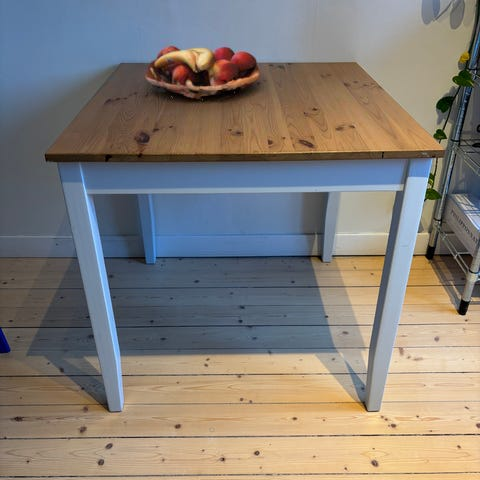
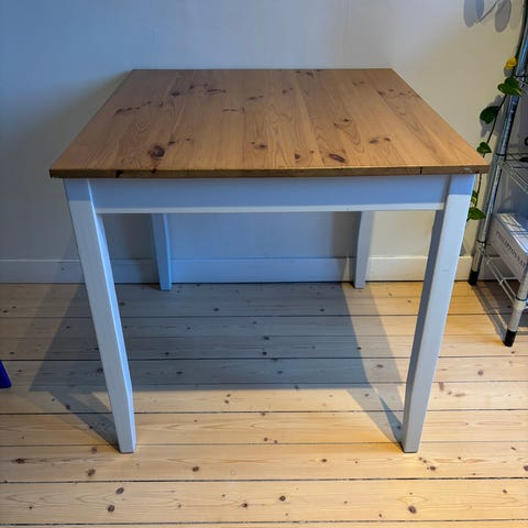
- fruit basket [144,45,261,102]
